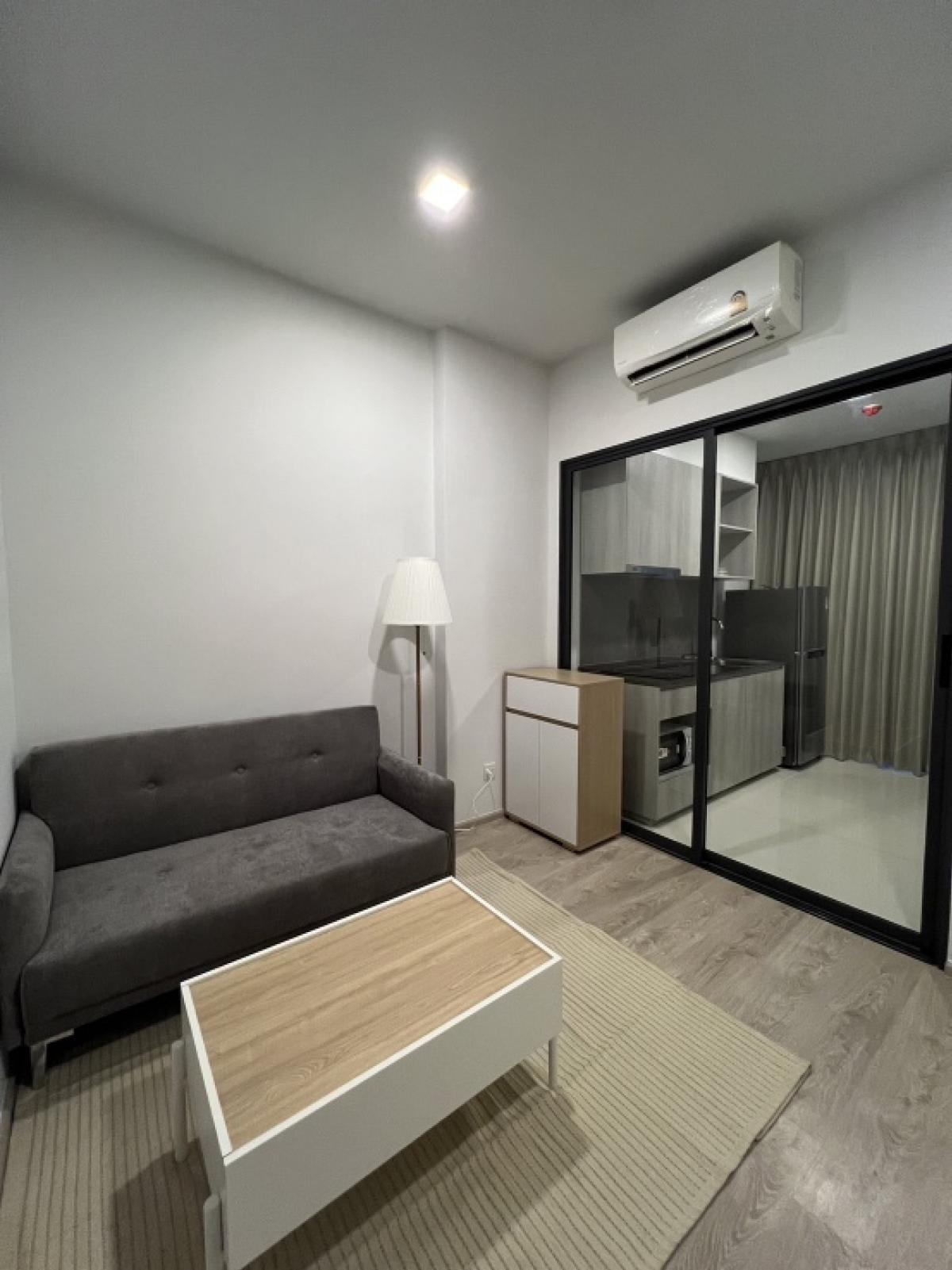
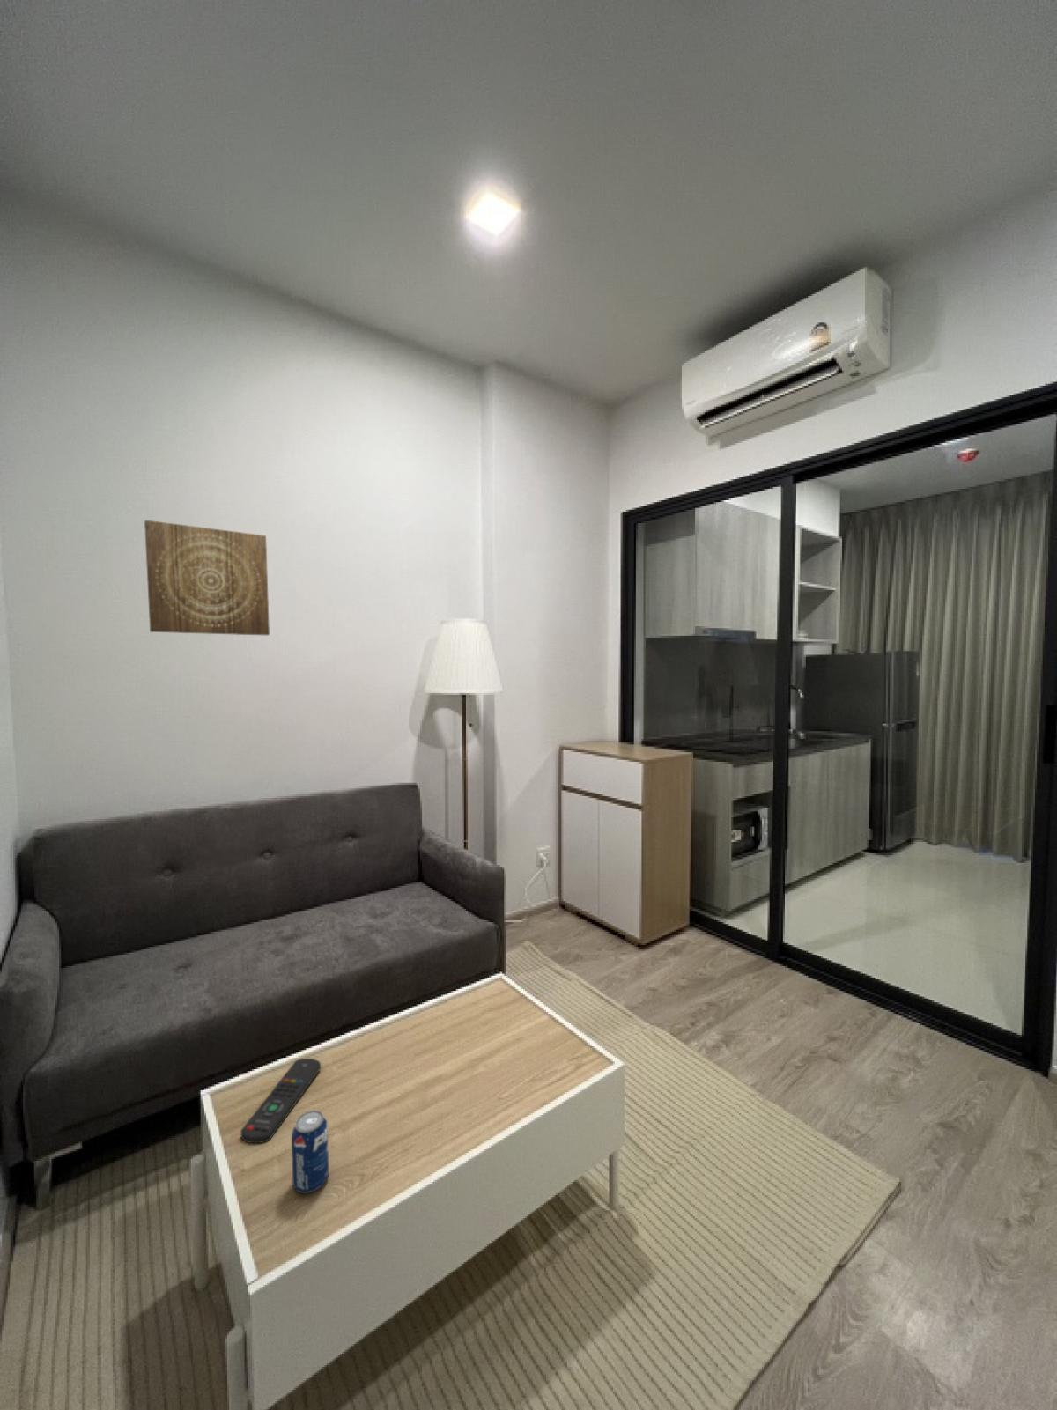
+ remote control [240,1058,322,1144]
+ beverage can [291,1109,330,1195]
+ wall art [143,520,271,637]
